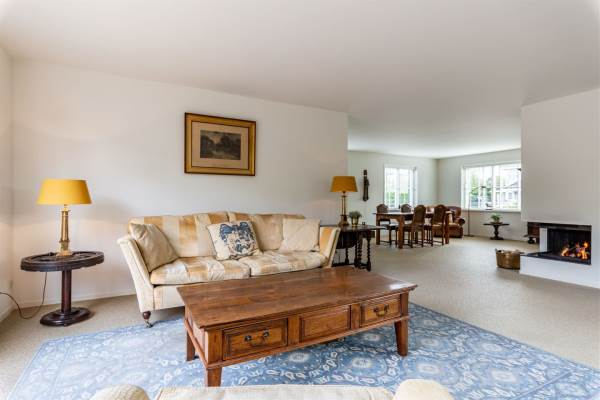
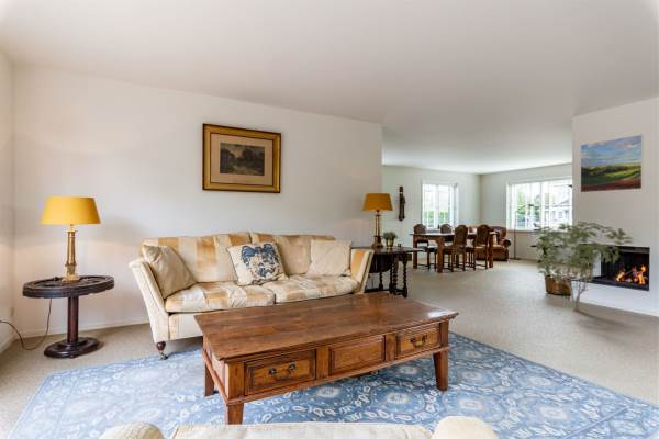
+ shrub [533,221,635,312]
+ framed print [580,134,644,194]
